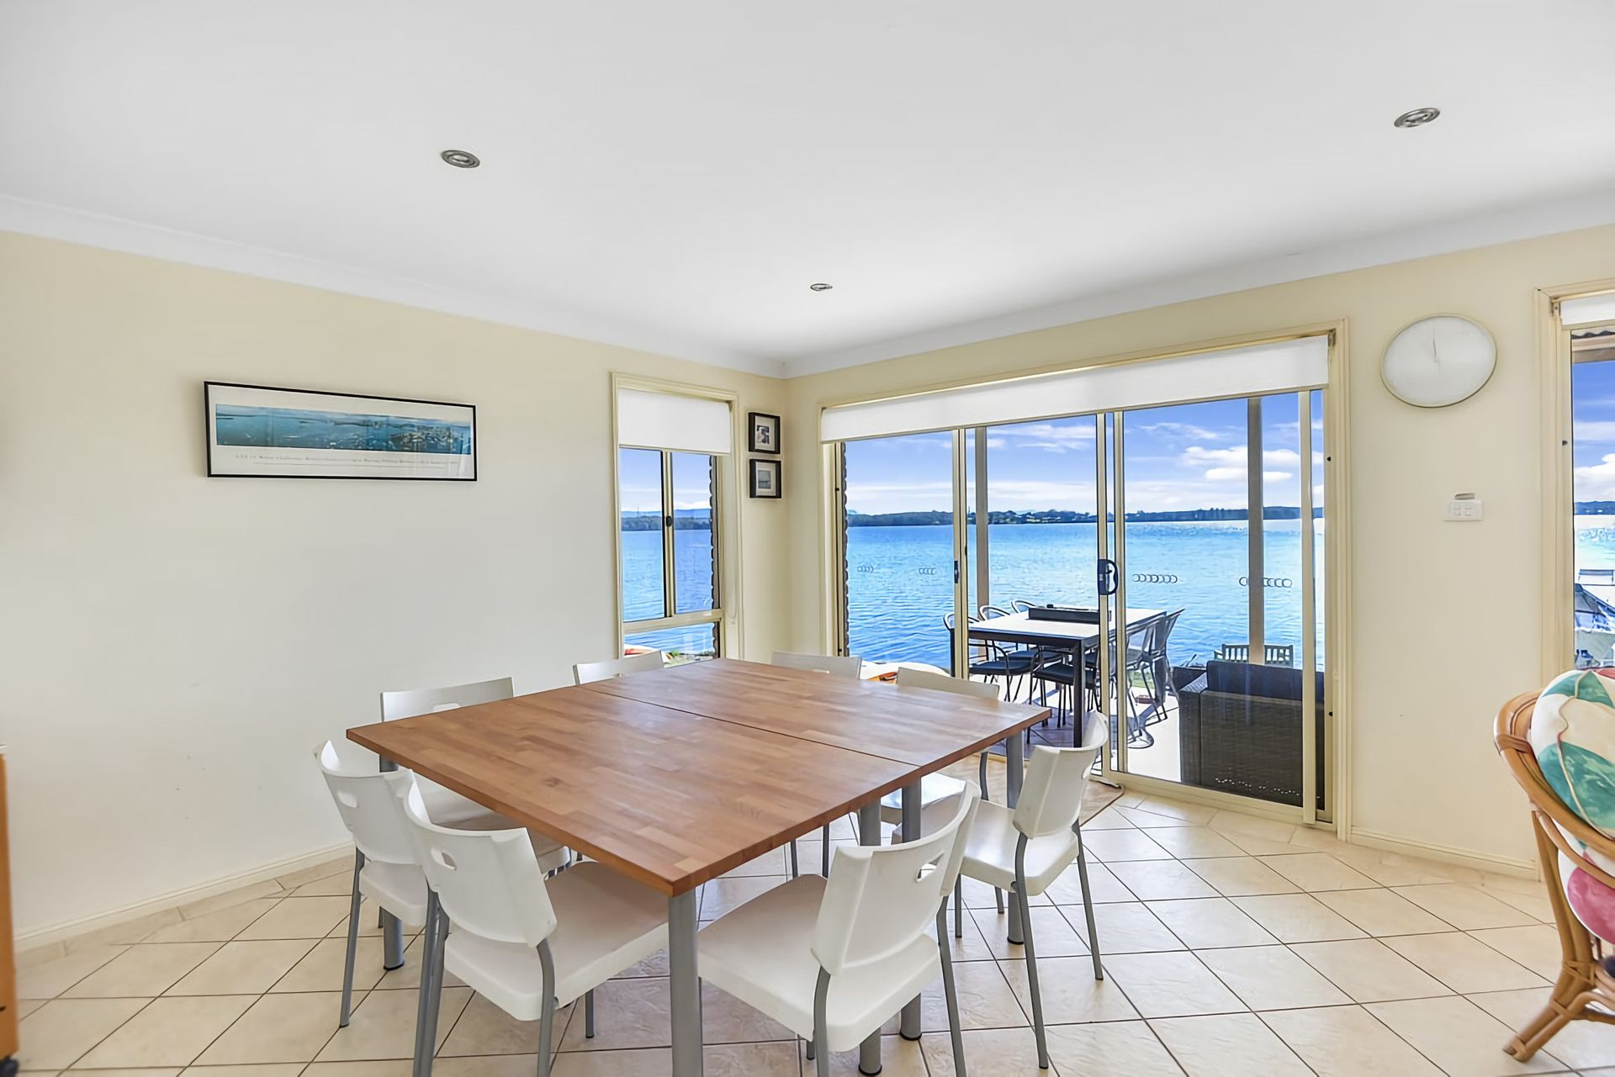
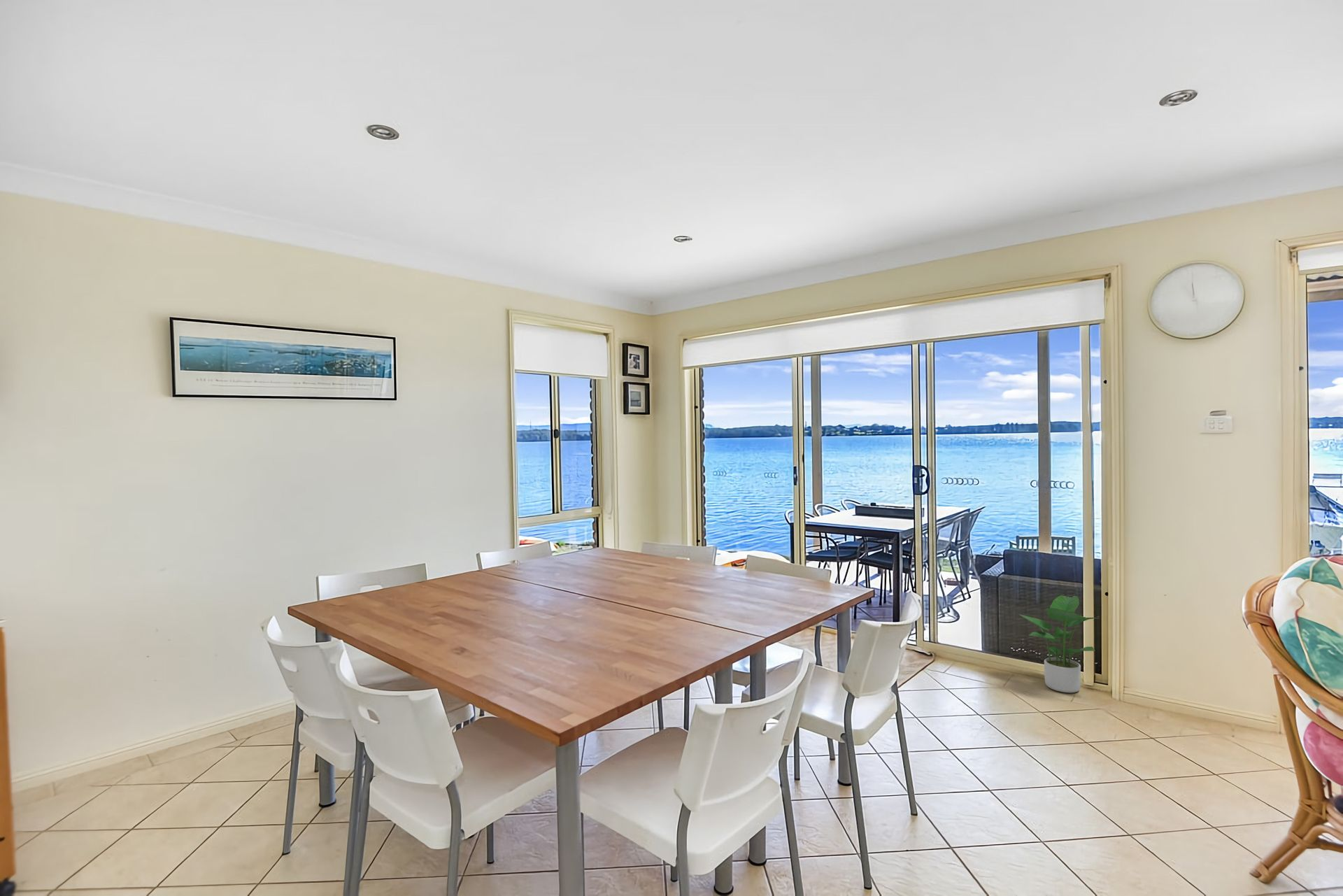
+ potted plant [1018,595,1100,693]
